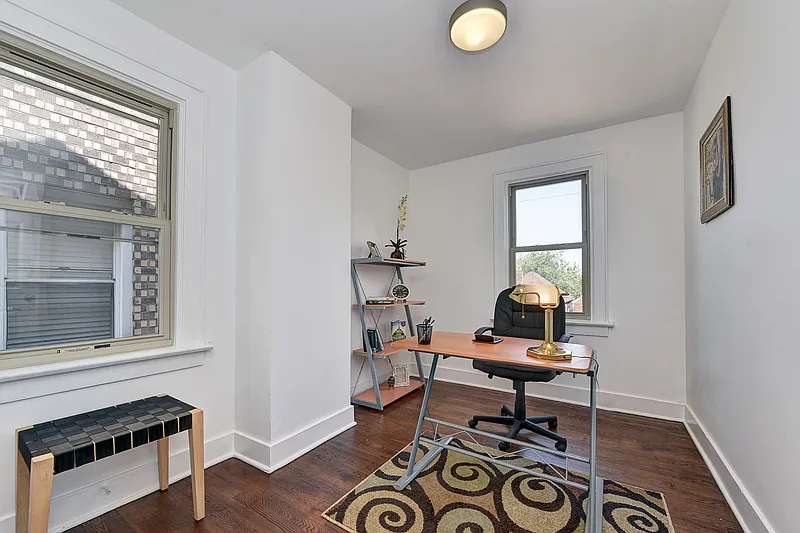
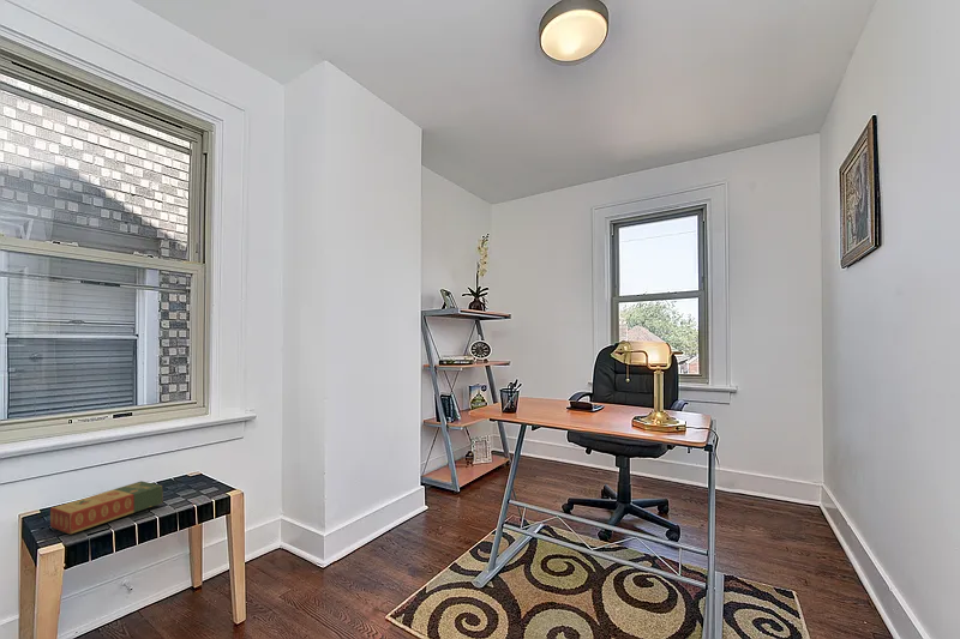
+ book [49,480,164,535]
